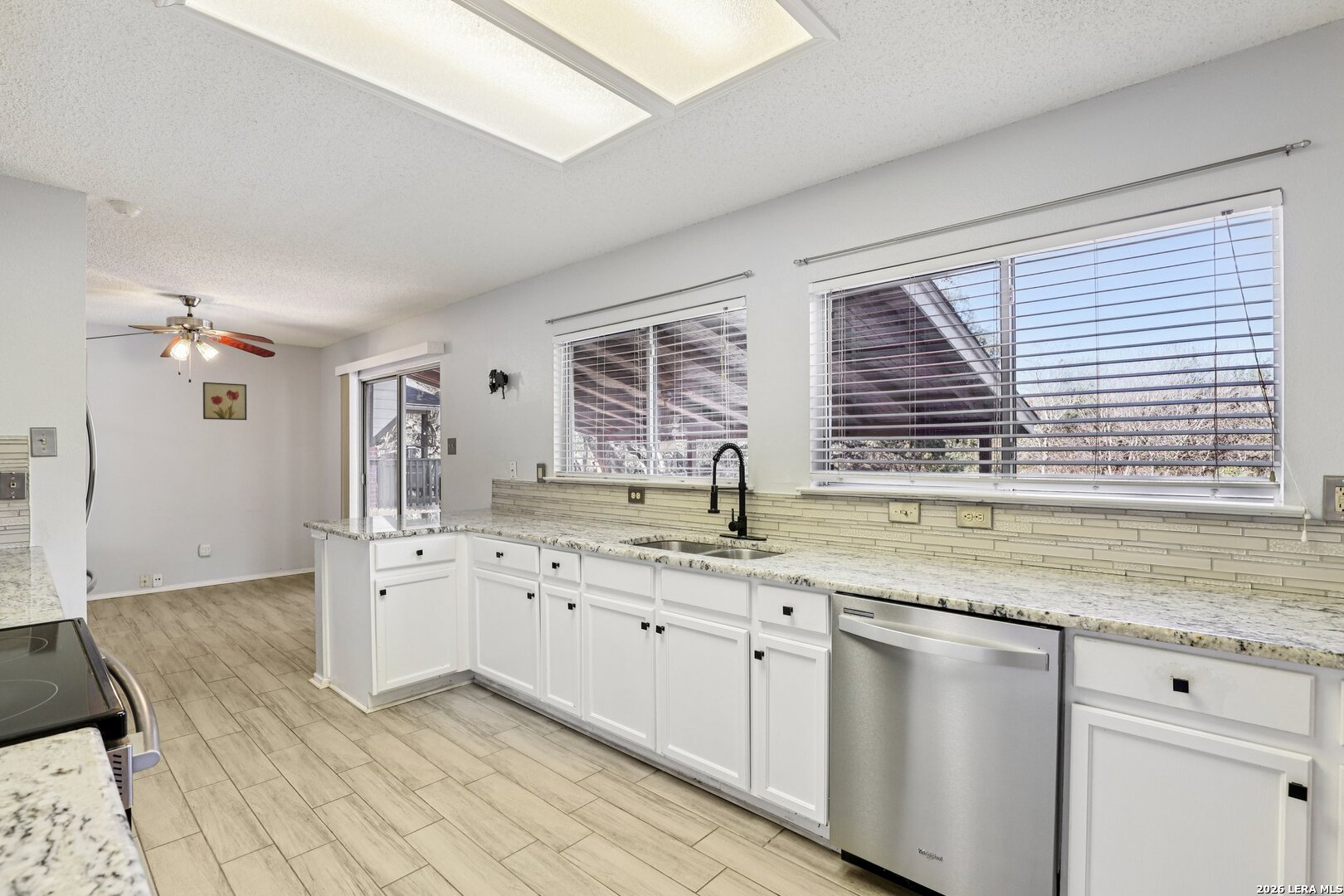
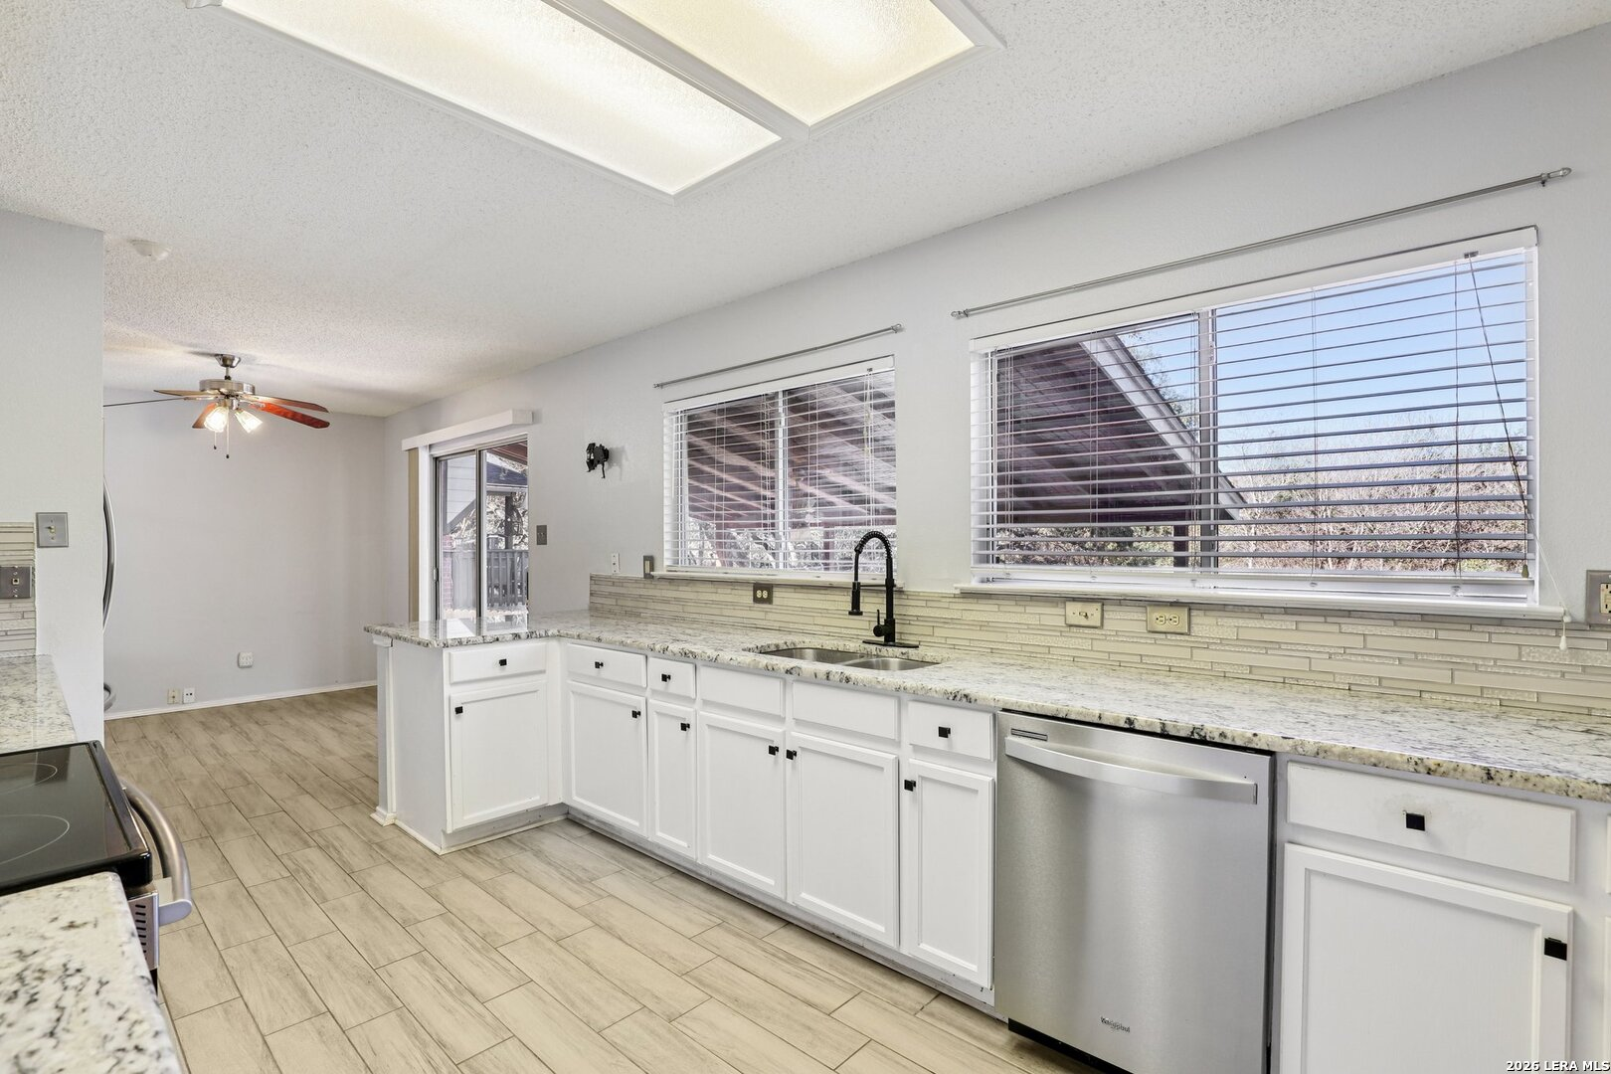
- wall art [202,382,247,421]
